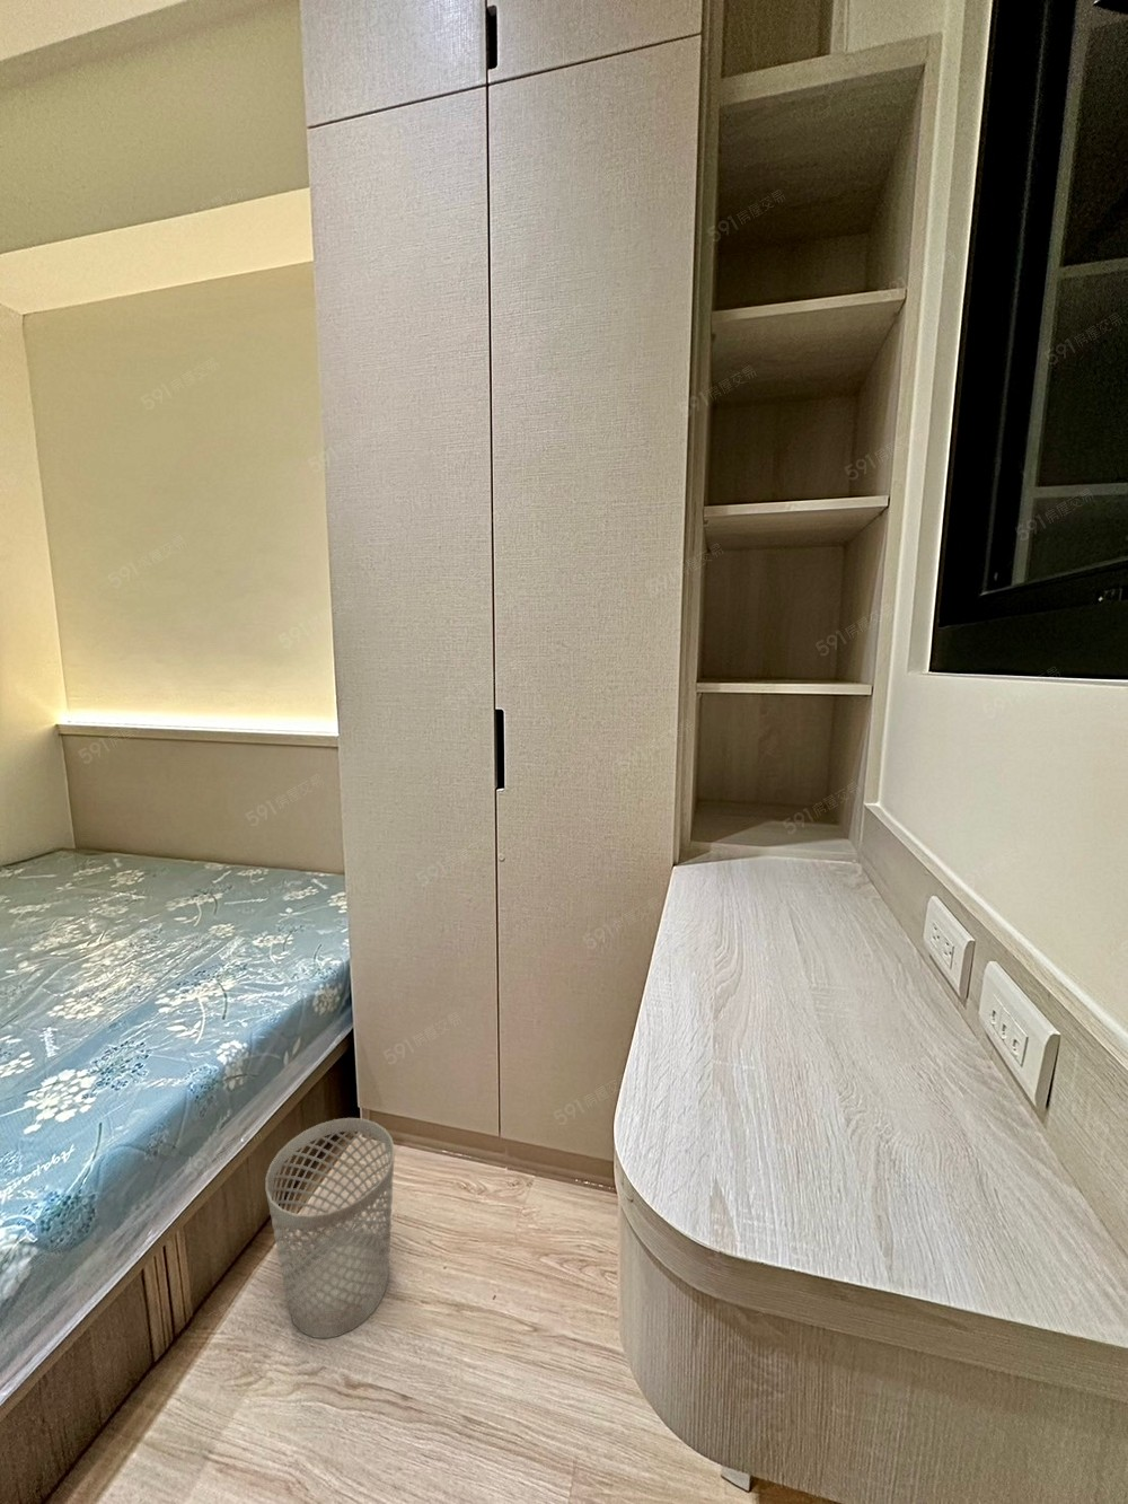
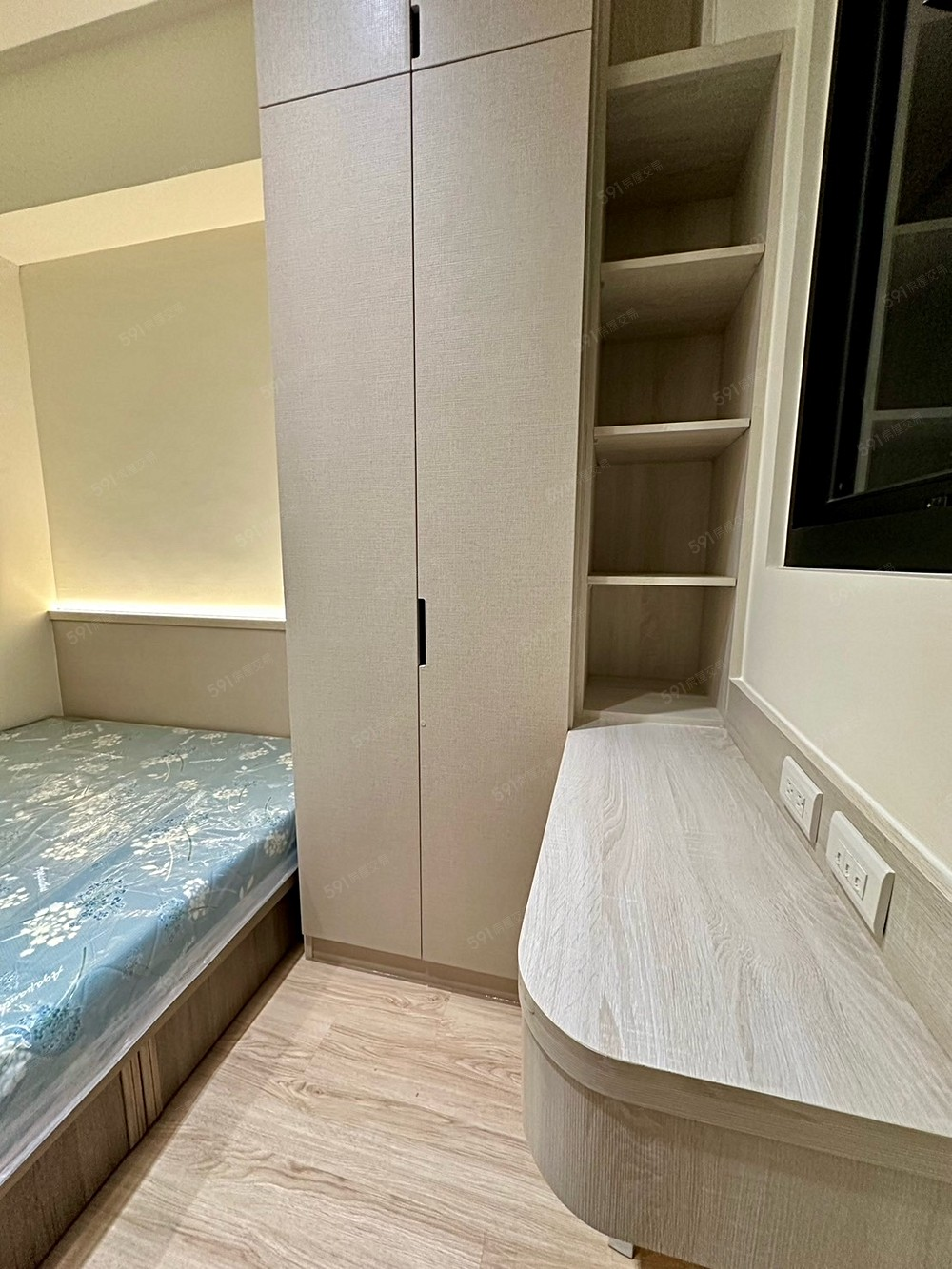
- wastebasket [265,1116,396,1339]
